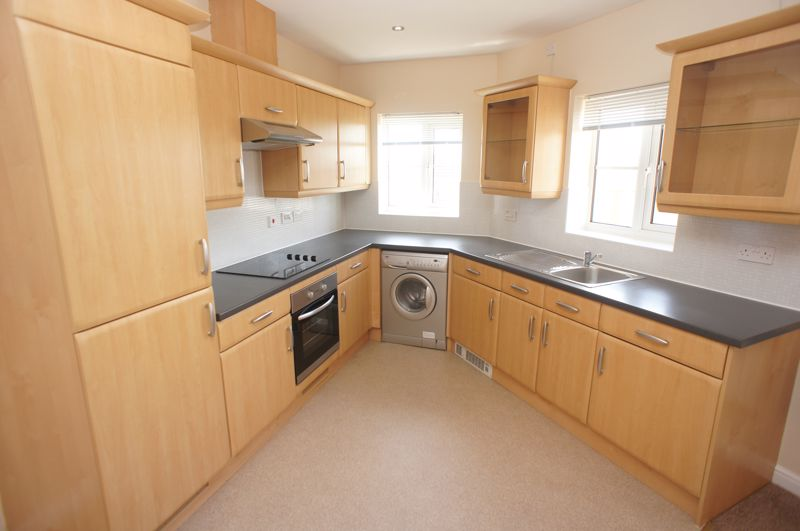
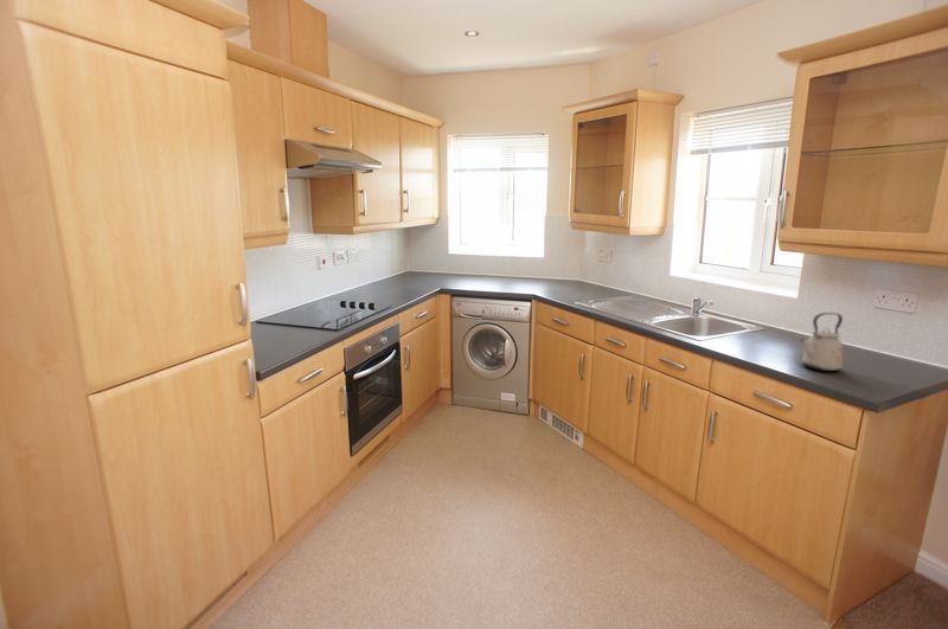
+ kettle [799,312,844,372]
